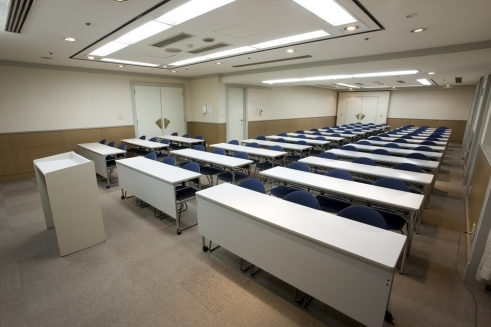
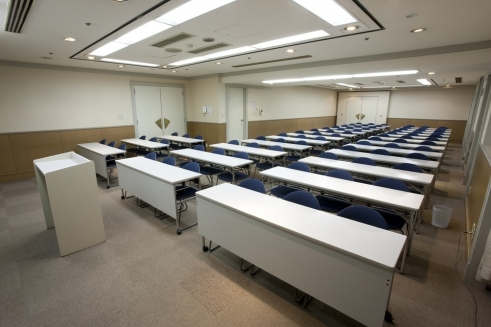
+ wastebasket [431,204,454,229]
